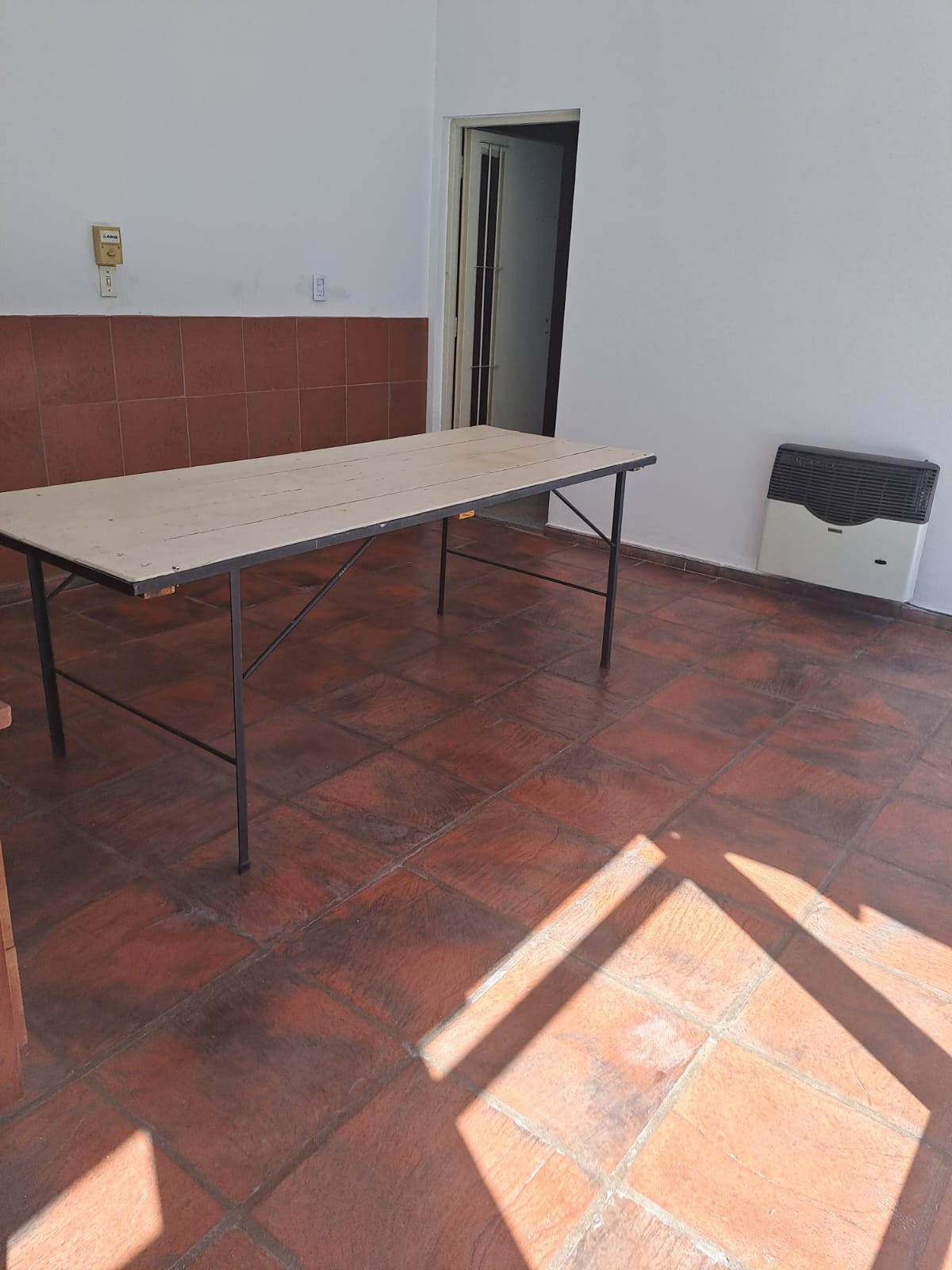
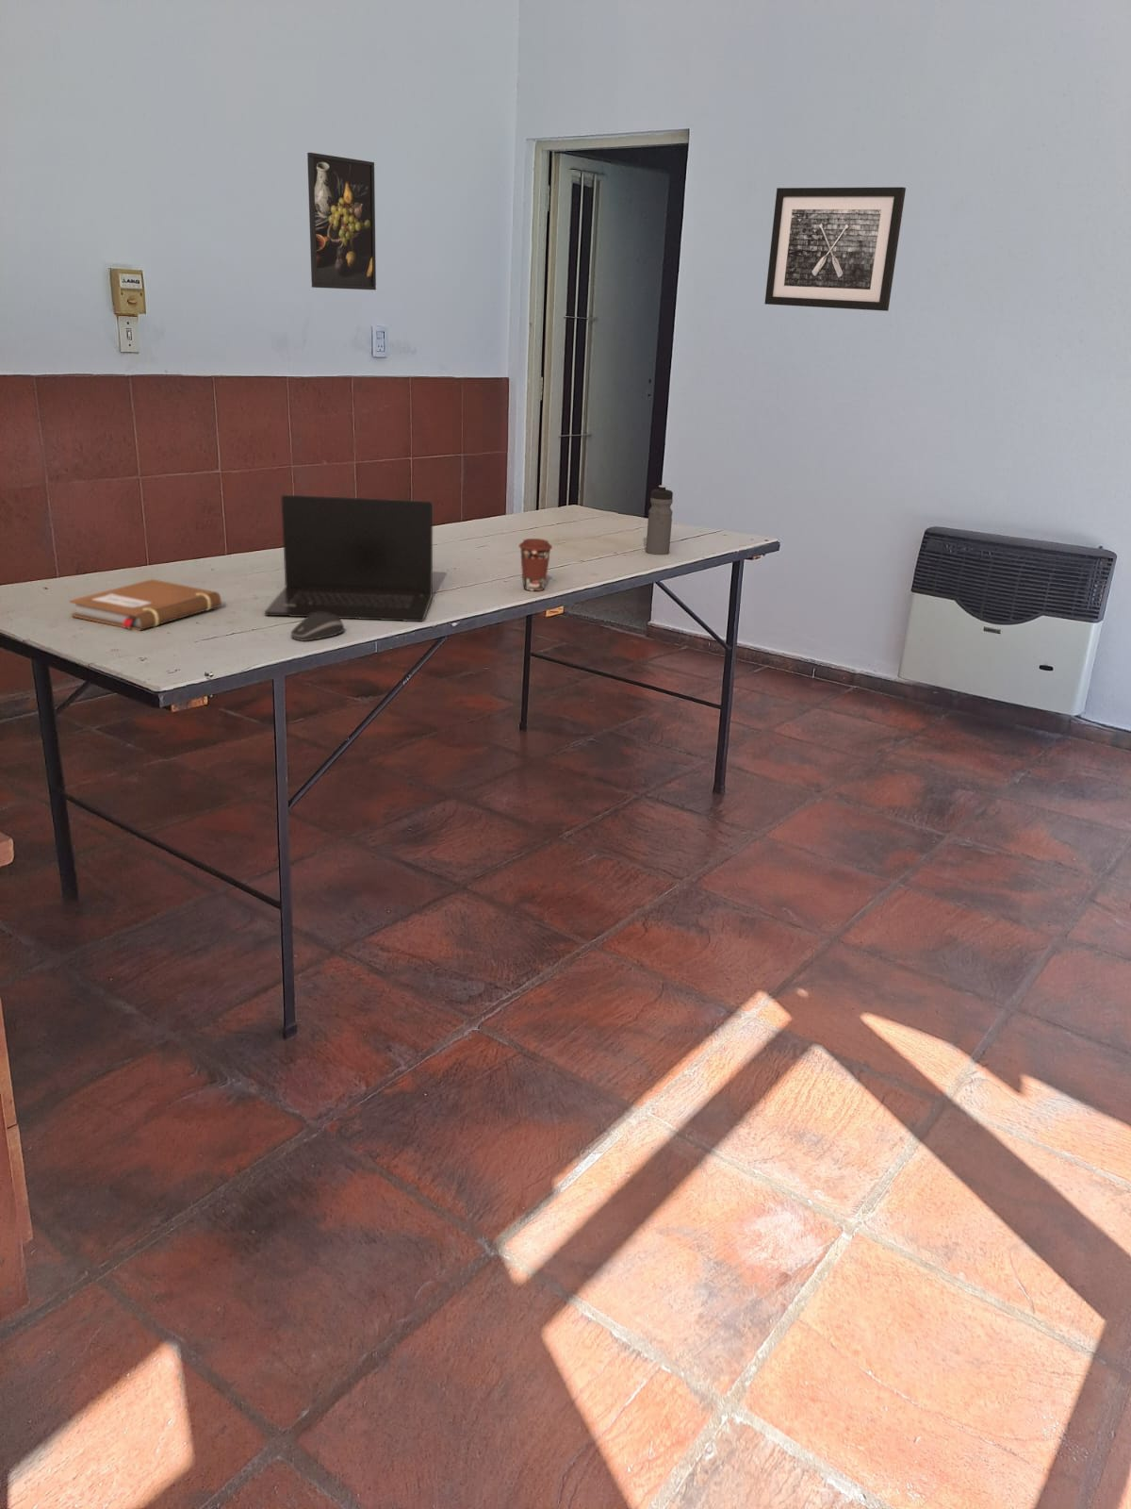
+ laptop [264,494,434,623]
+ notebook [69,579,222,632]
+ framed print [307,152,377,290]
+ water bottle [645,485,674,556]
+ wall art [764,185,906,312]
+ coffee cup [518,537,554,592]
+ computer mouse [290,613,345,643]
